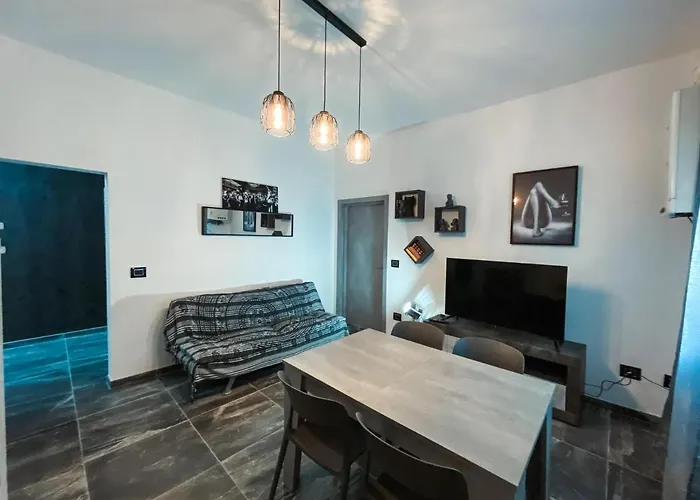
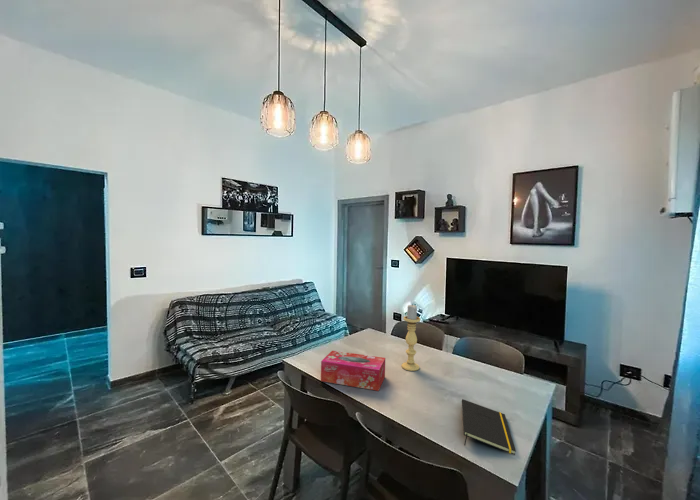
+ tissue box [320,350,386,392]
+ notepad [461,398,517,456]
+ candle holder [401,304,421,372]
